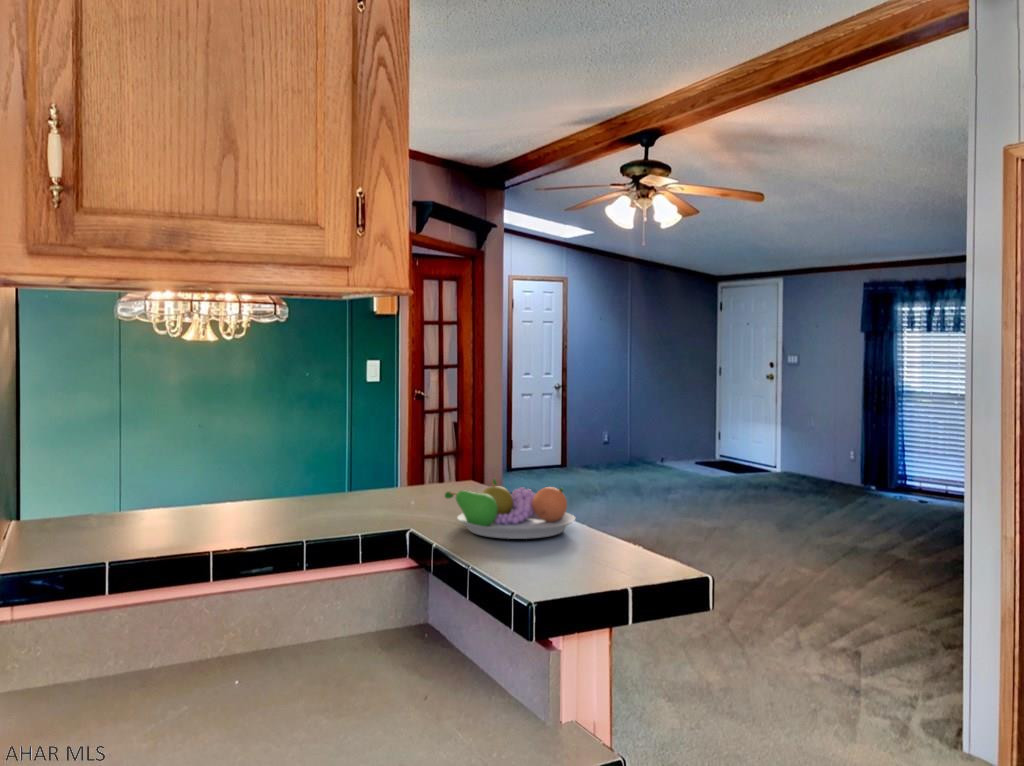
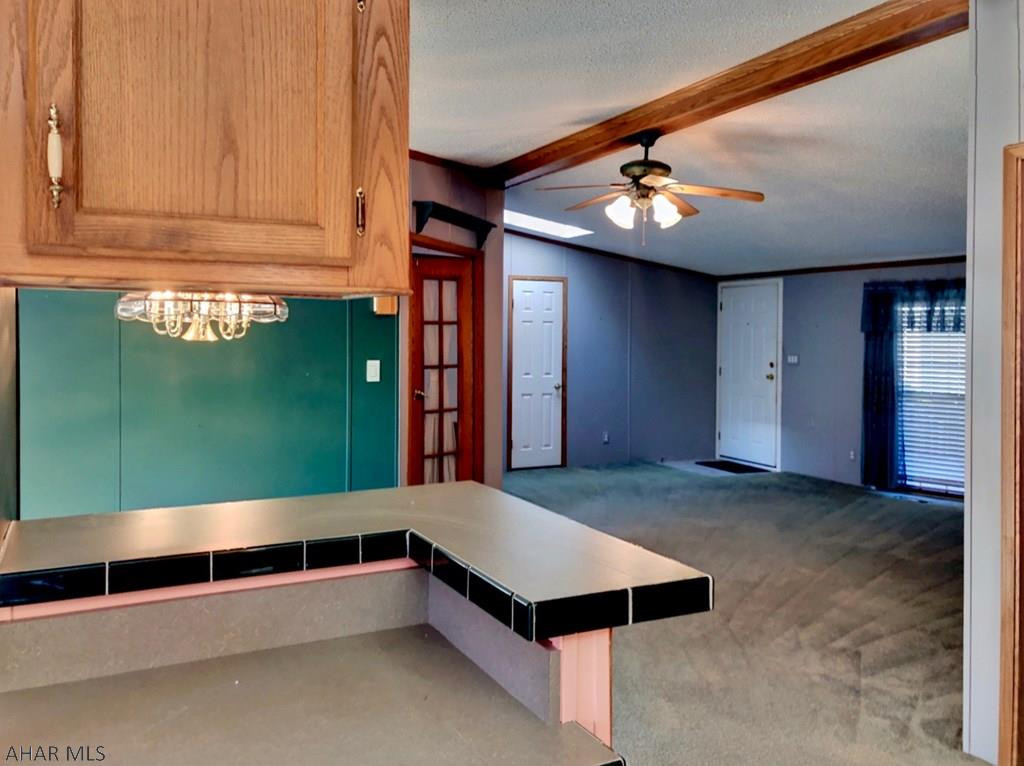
- fruit bowl [444,477,577,540]
